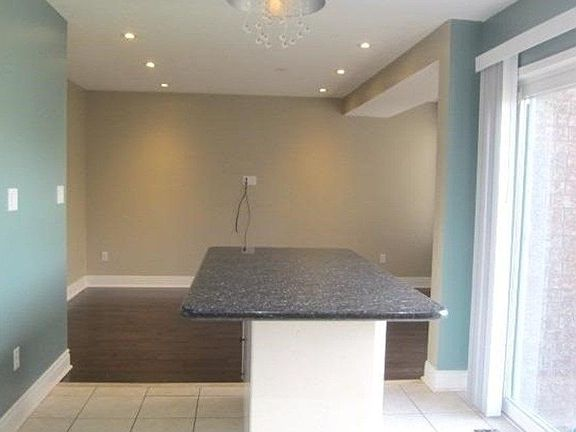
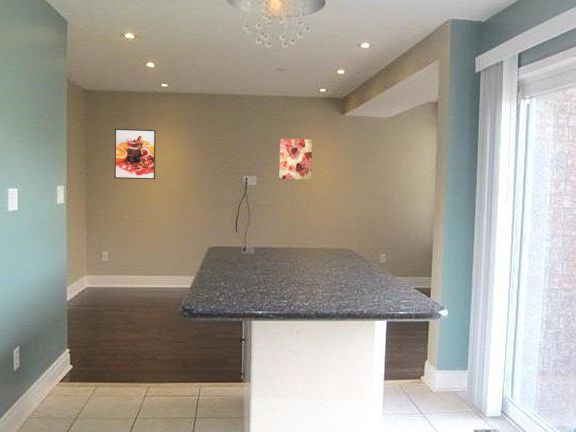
+ wall art [278,138,313,181]
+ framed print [114,128,157,180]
